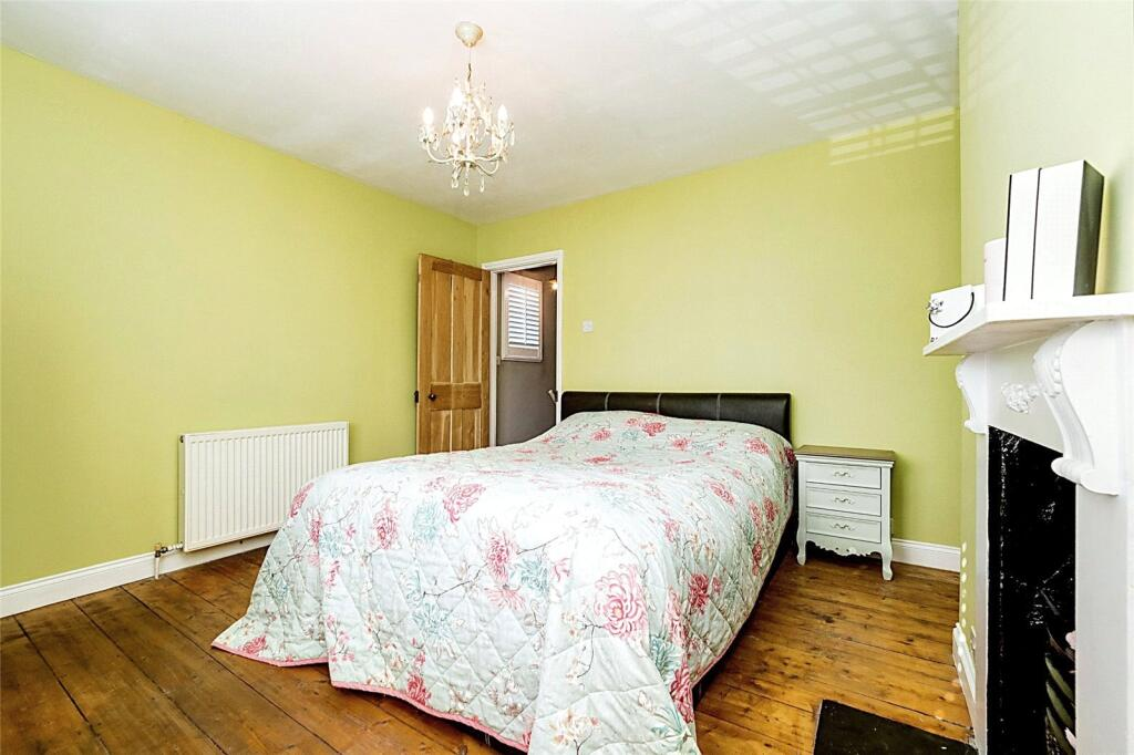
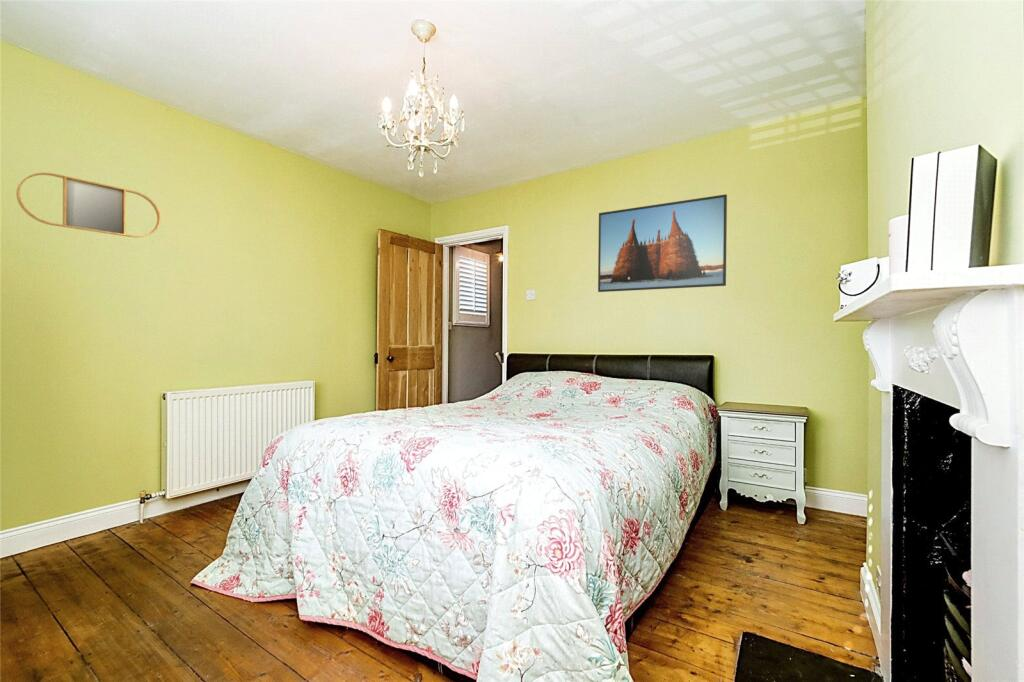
+ home mirror [15,172,162,238]
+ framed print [597,193,728,293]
